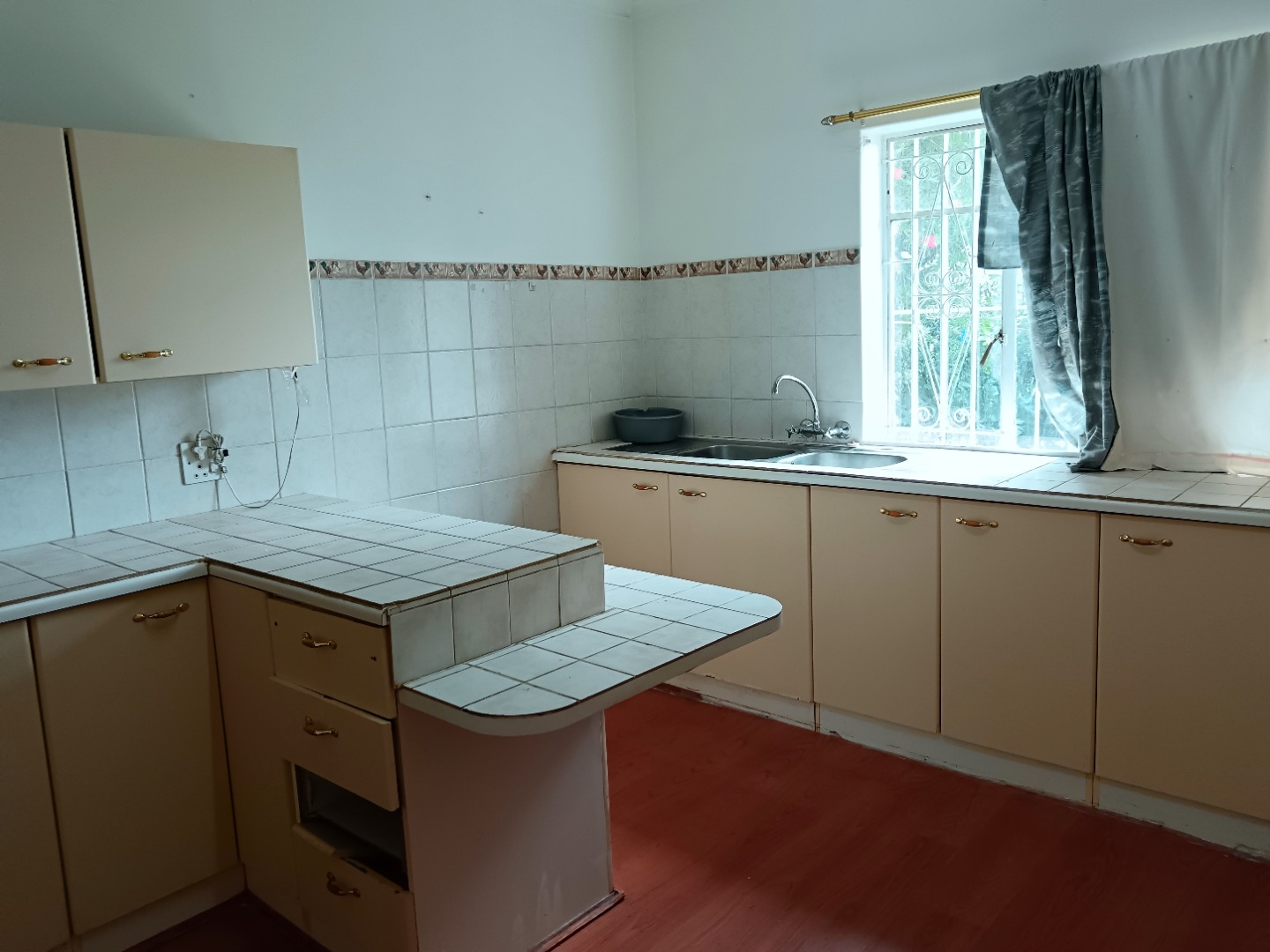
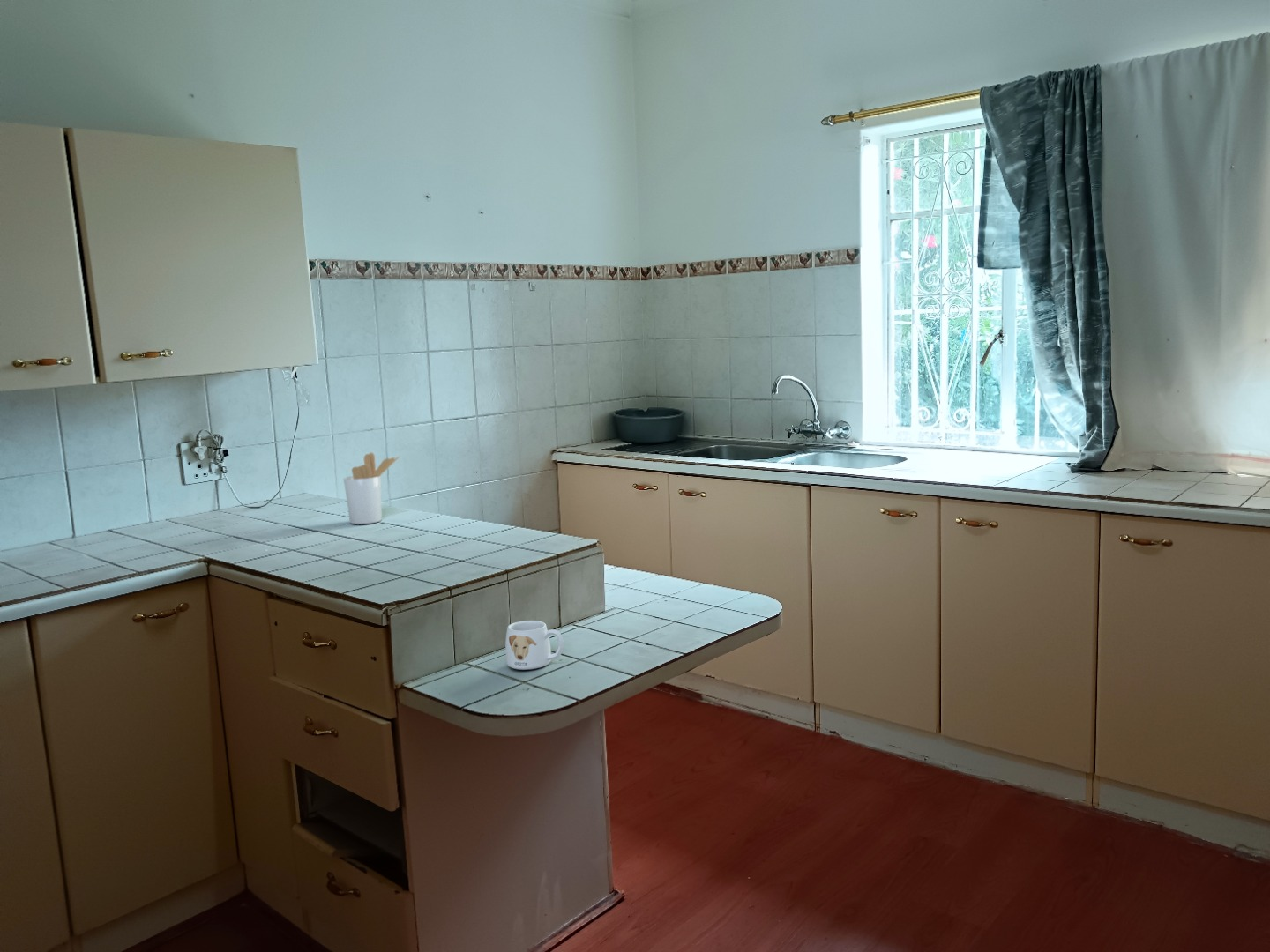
+ utensil holder [343,451,400,525]
+ mug [504,620,564,671]
